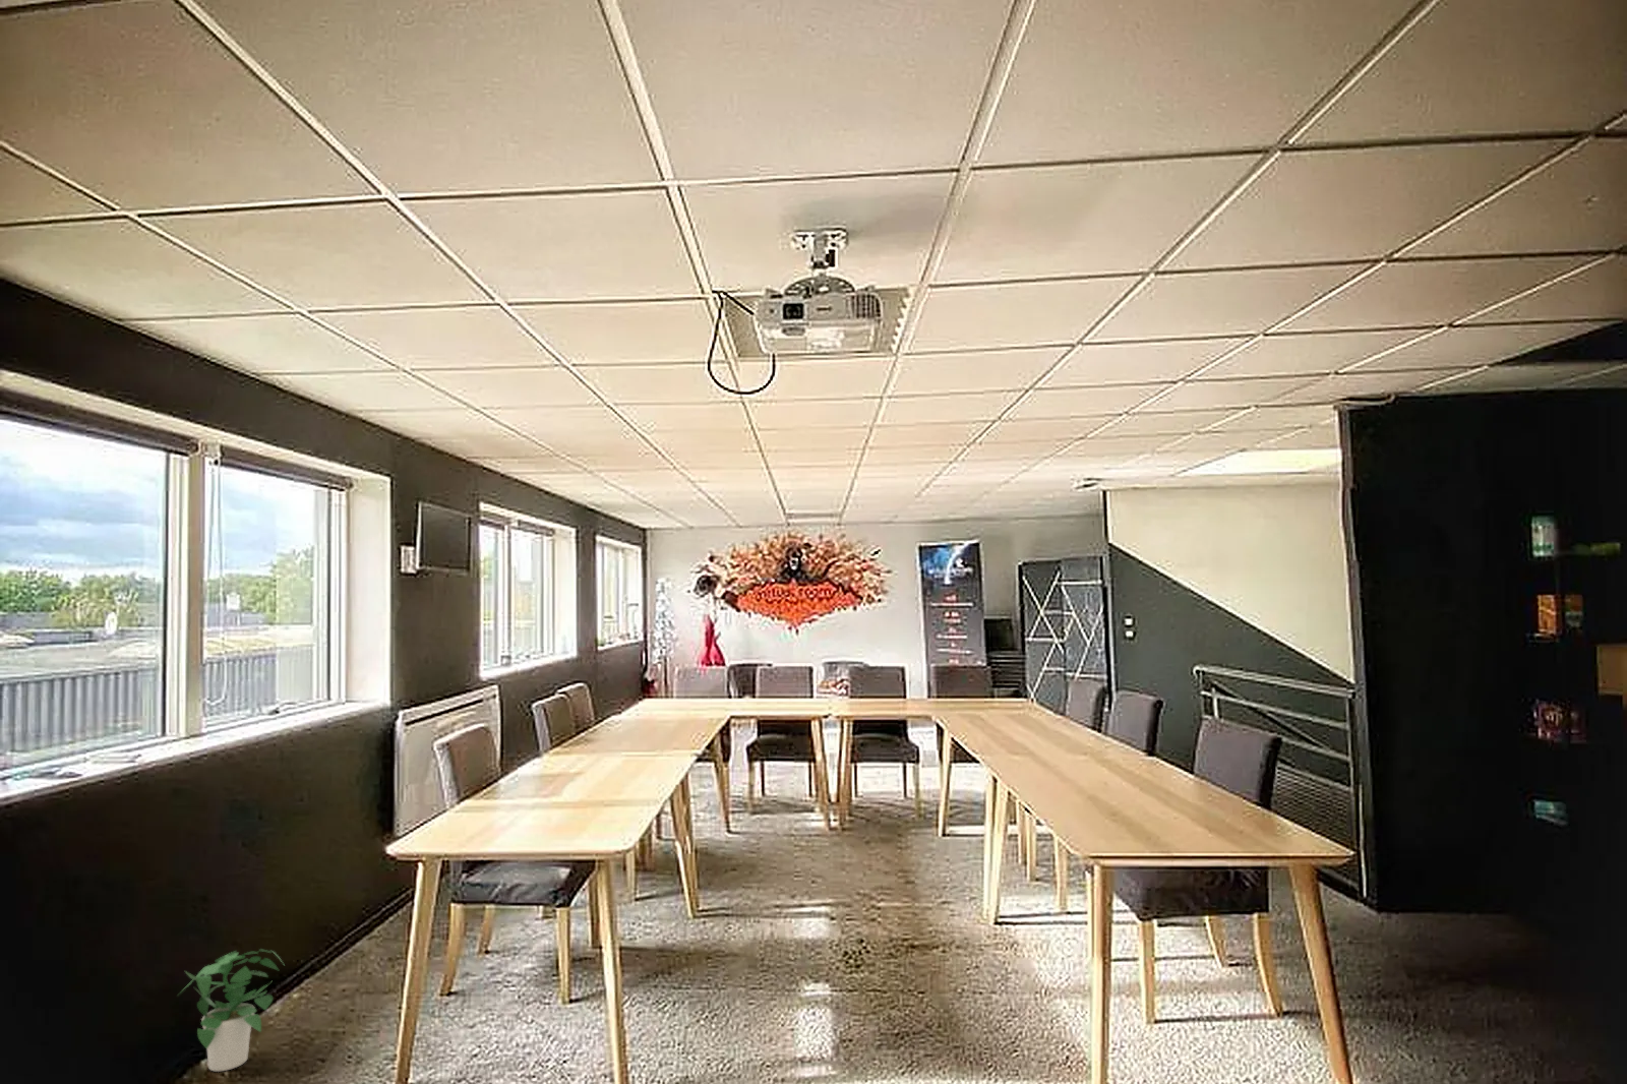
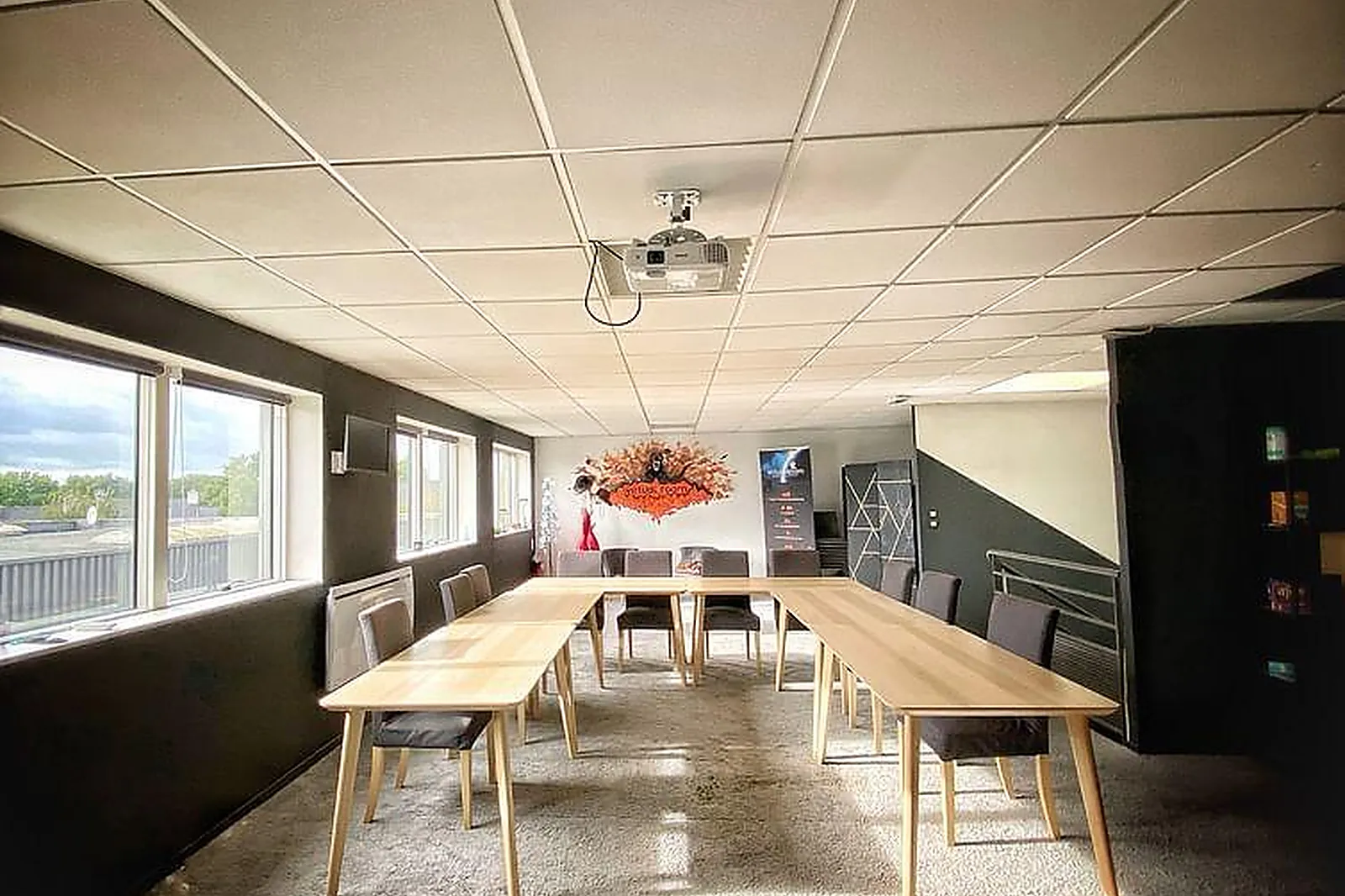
- potted plant [175,947,284,1073]
